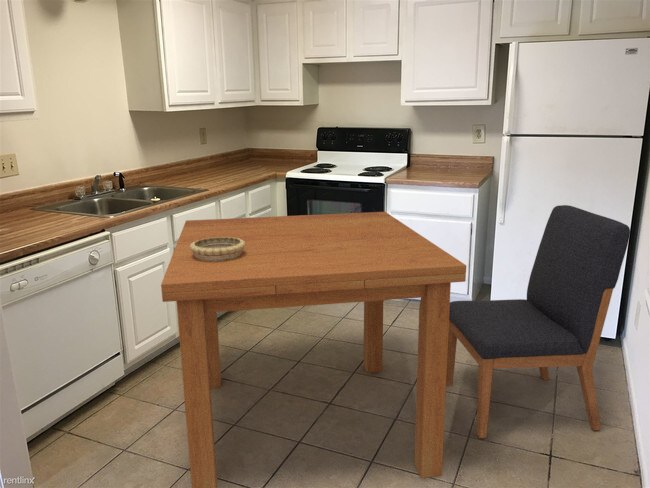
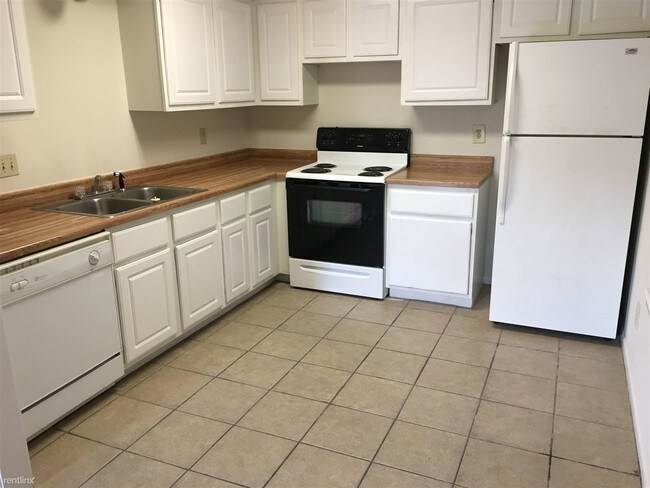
- decorative bowl [190,237,245,261]
- dining table [160,211,467,488]
- chair [446,204,631,439]
